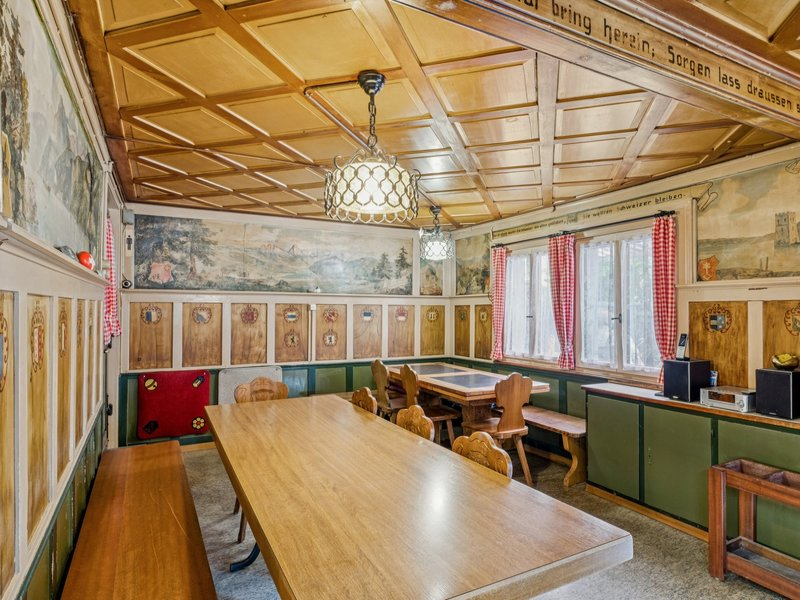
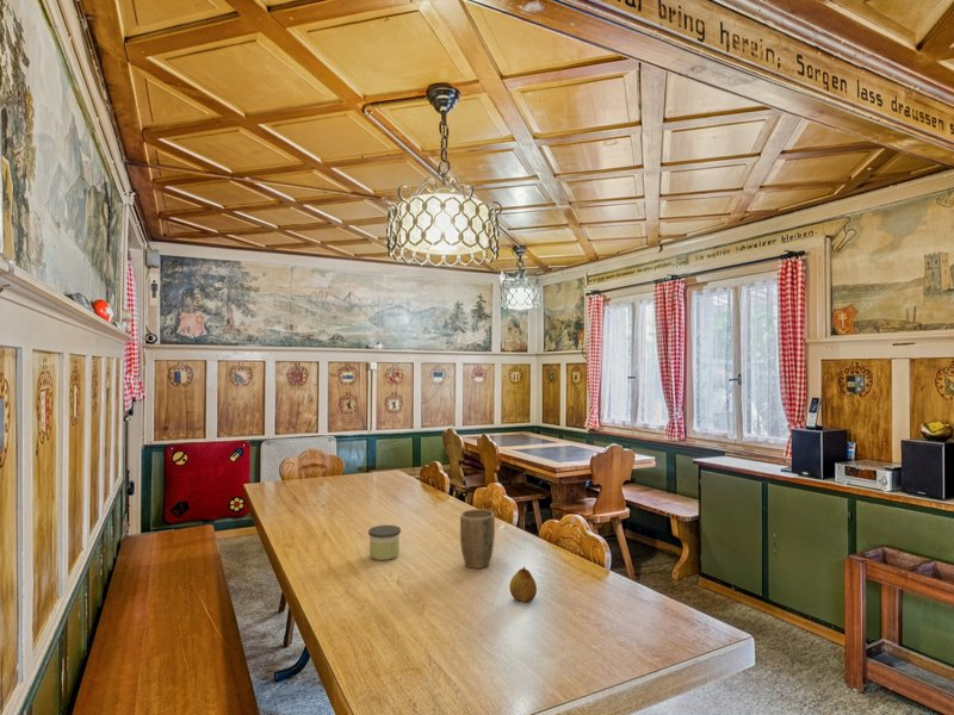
+ plant pot [459,508,496,570]
+ candle [367,524,402,561]
+ fruit [508,566,538,603]
